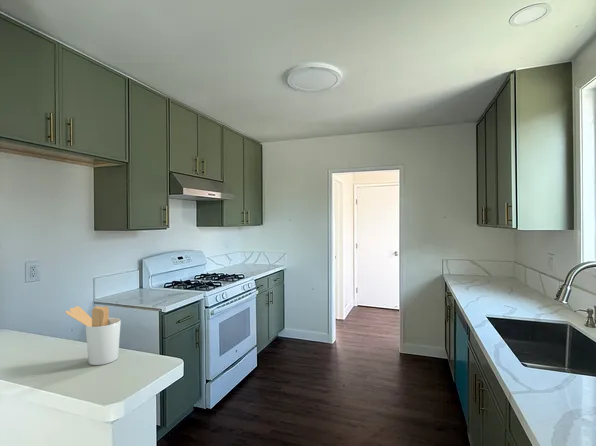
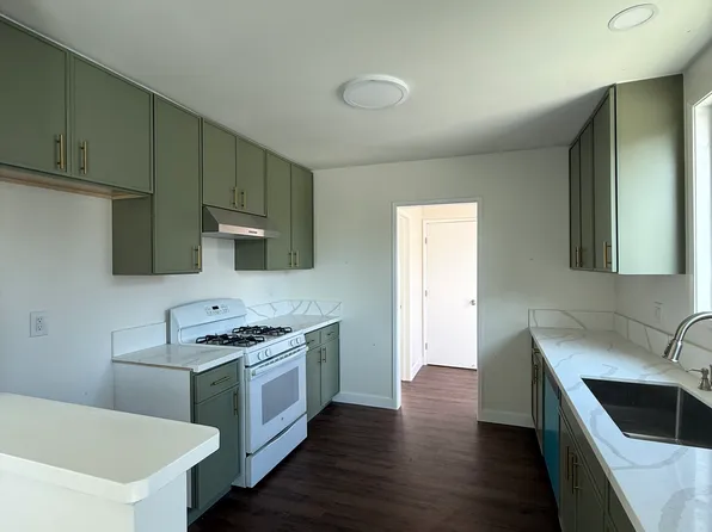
- utensil holder [64,305,122,366]
